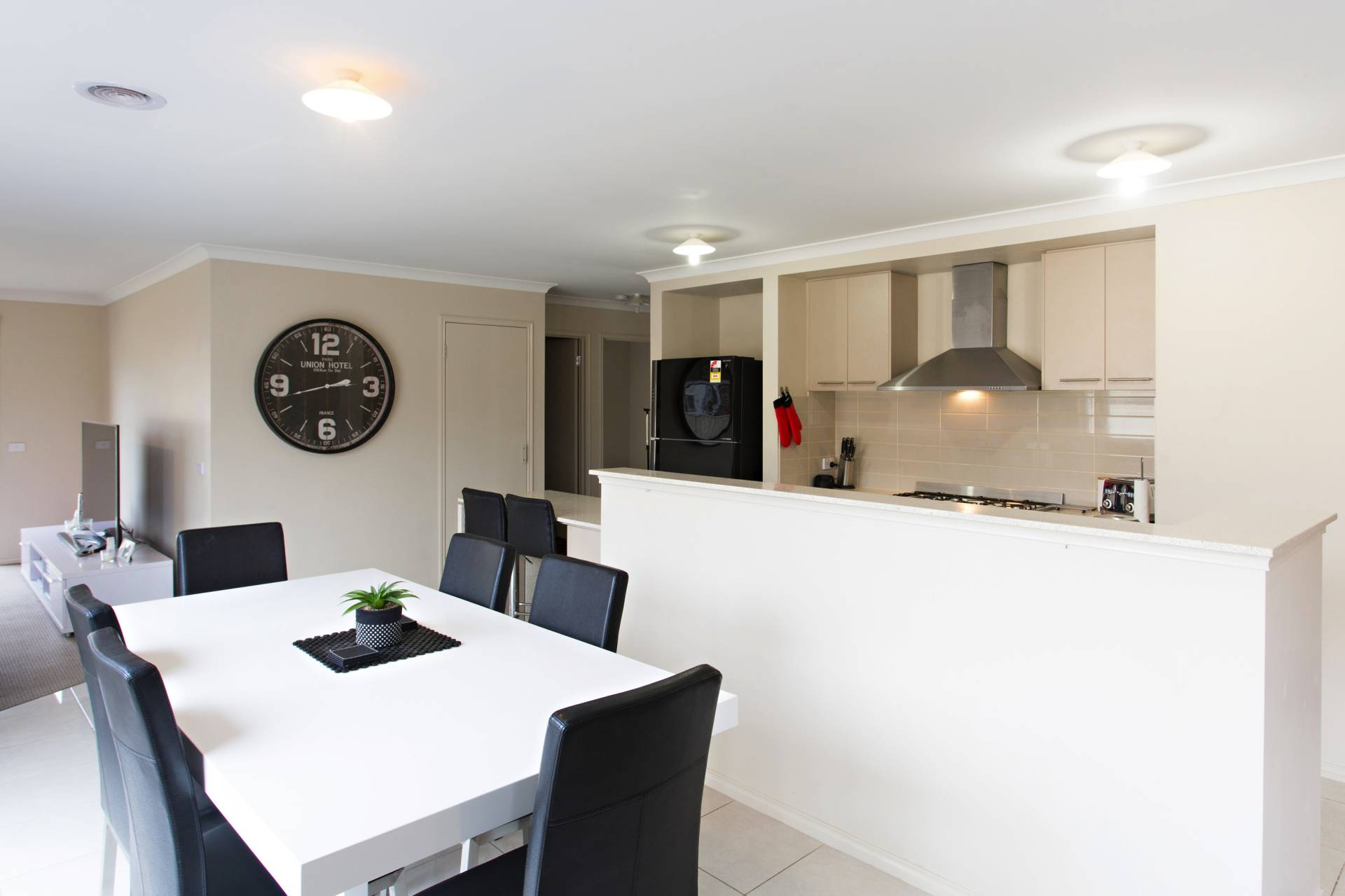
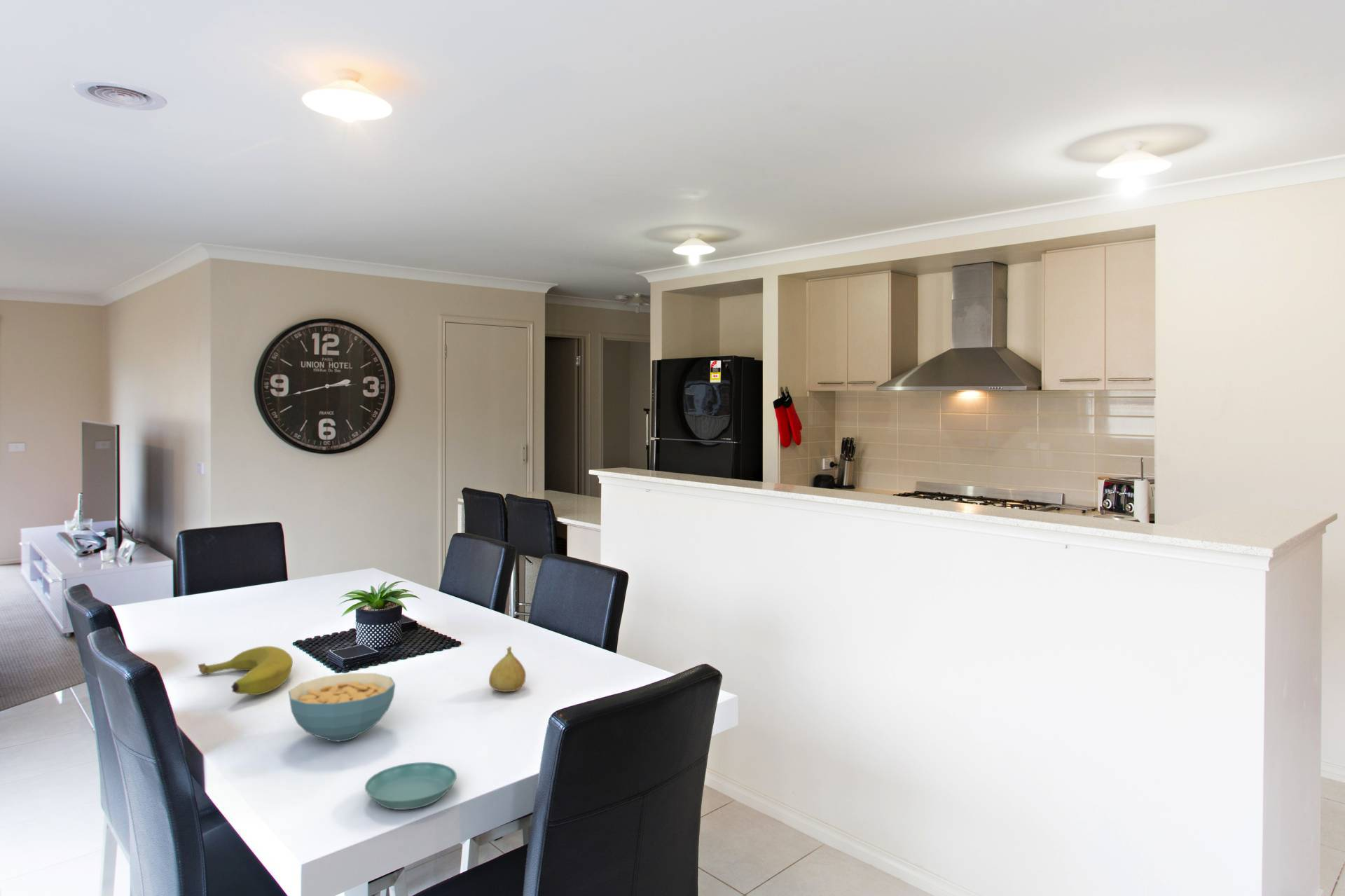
+ banana [198,645,294,696]
+ cereal bowl [288,673,396,743]
+ fruit [488,646,527,692]
+ saucer [364,761,457,811]
